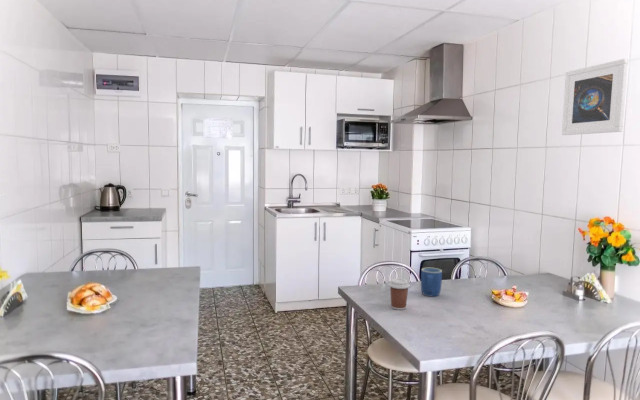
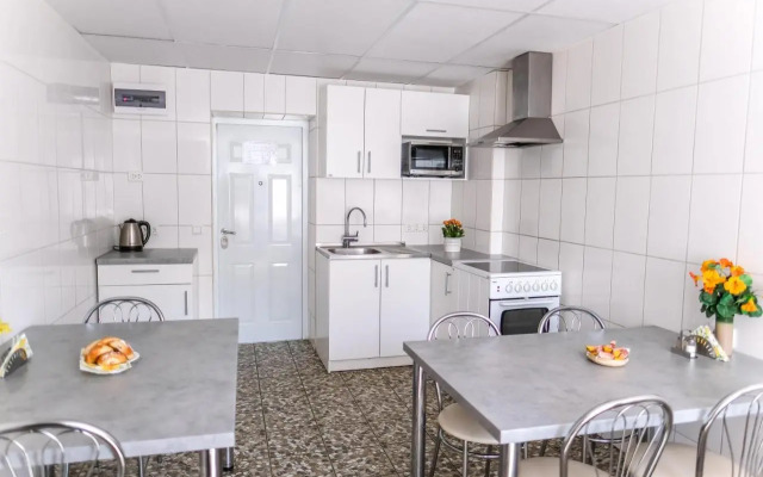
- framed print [561,58,629,136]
- coffee cup [388,277,411,311]
- mug [420,267,443,298]
